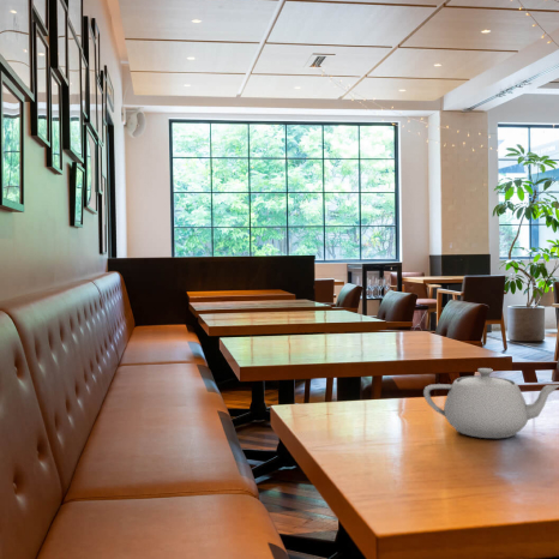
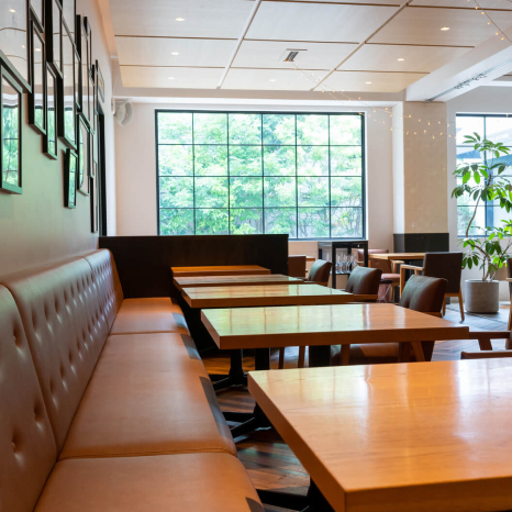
- teapot [422,367,559,439]
